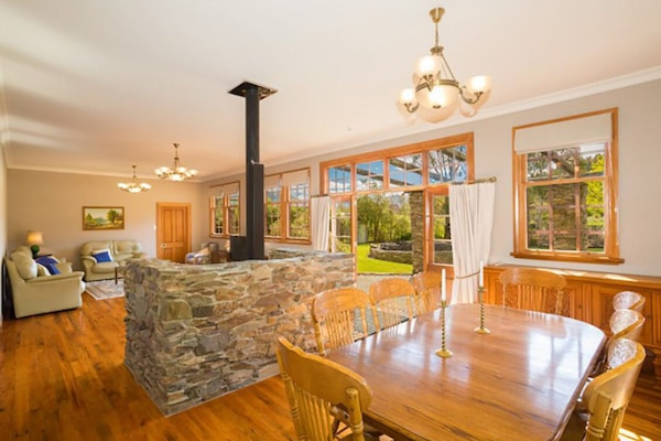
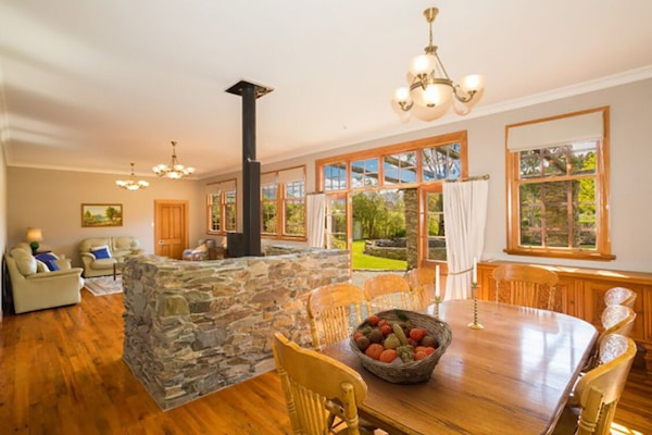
+ fruit basket [348,308,453,385]
